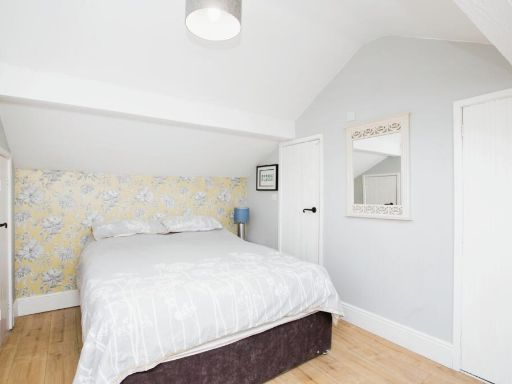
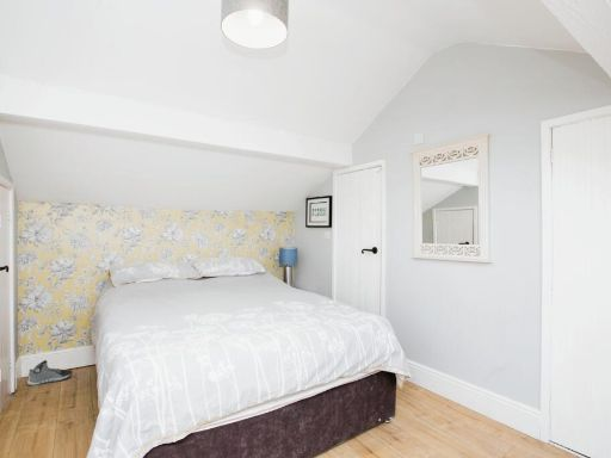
+ sneaker [26,359,74,386]
